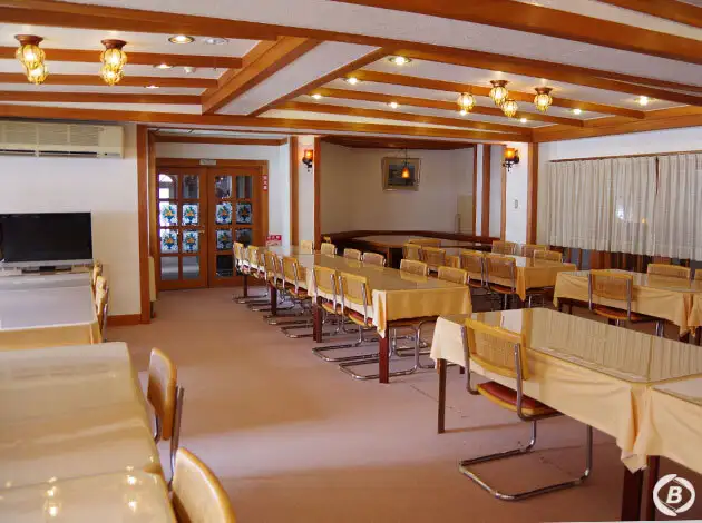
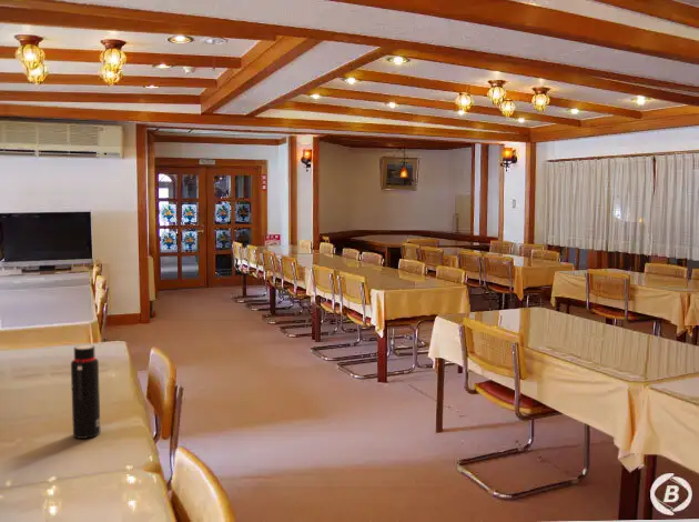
+ water bottle [70,344,101,440]
